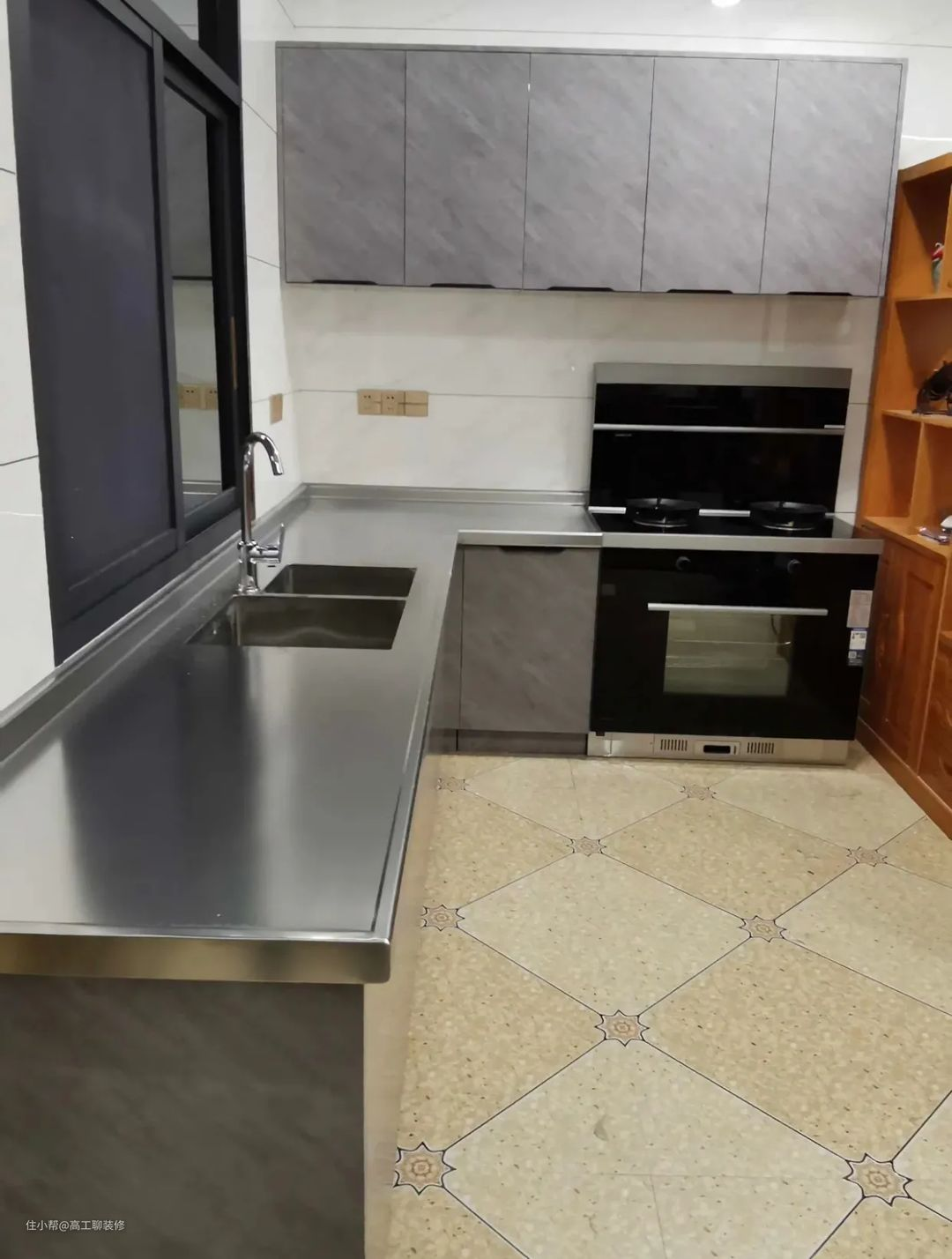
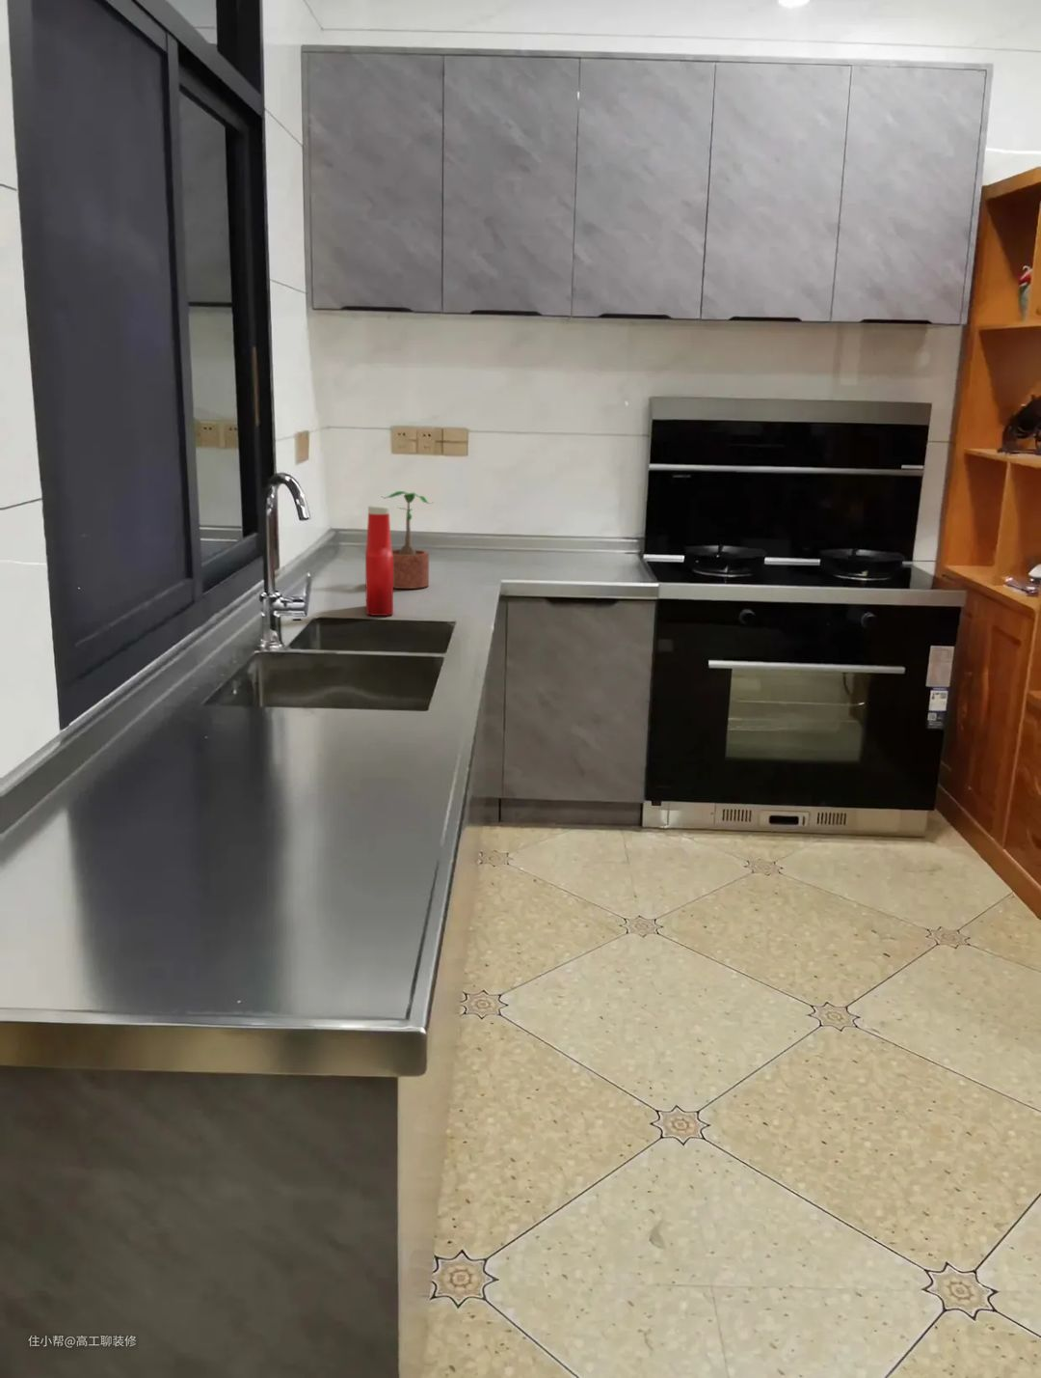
+ soap bottle [364,505,395,616]
+ potted plant [382,490,433,590]
